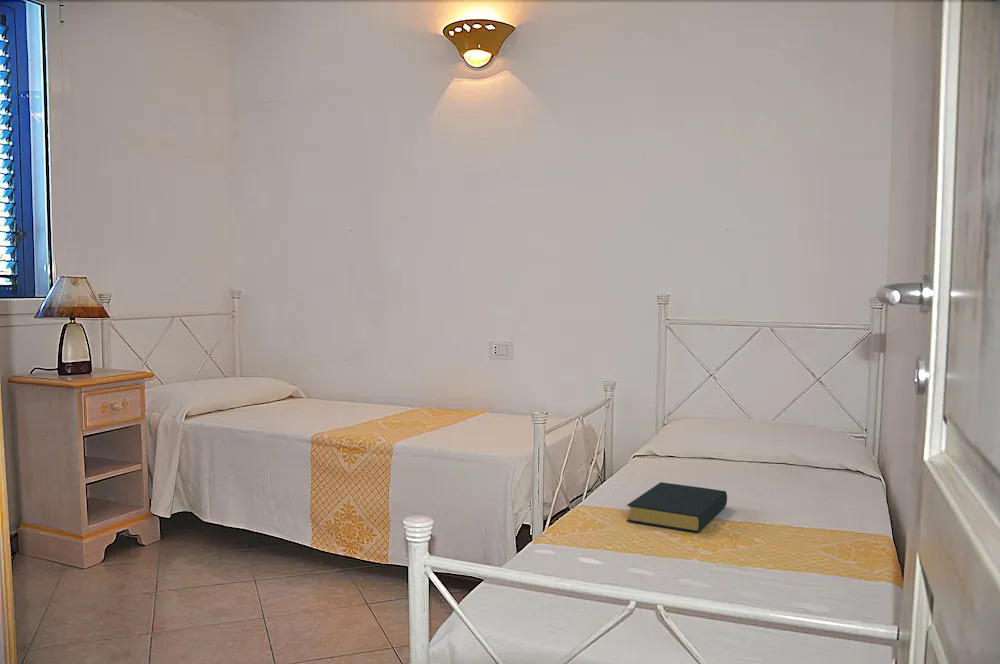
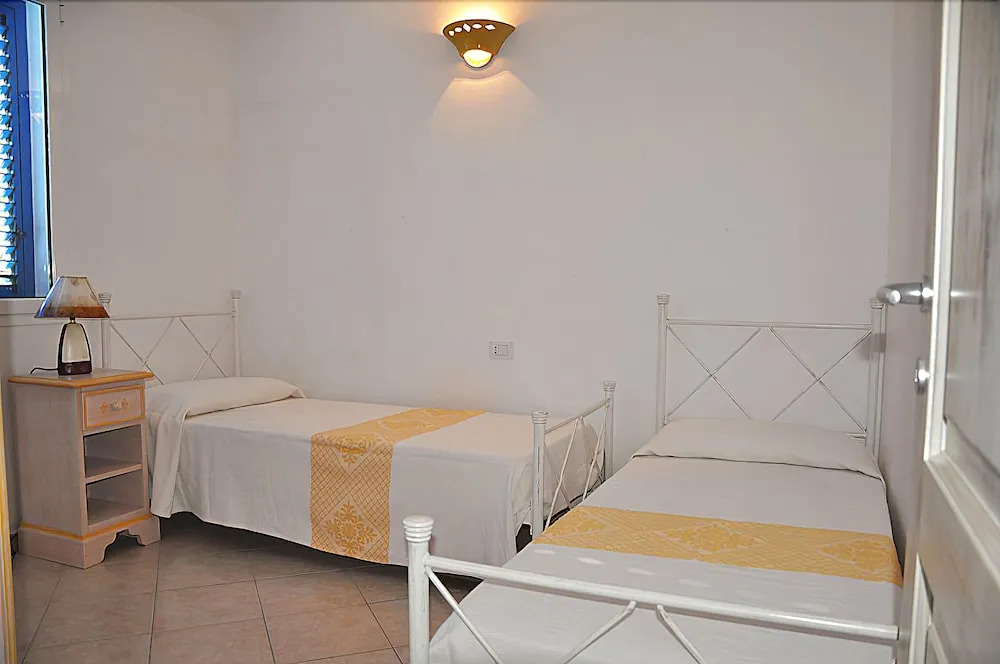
- hardback book [626,481,728,533]
